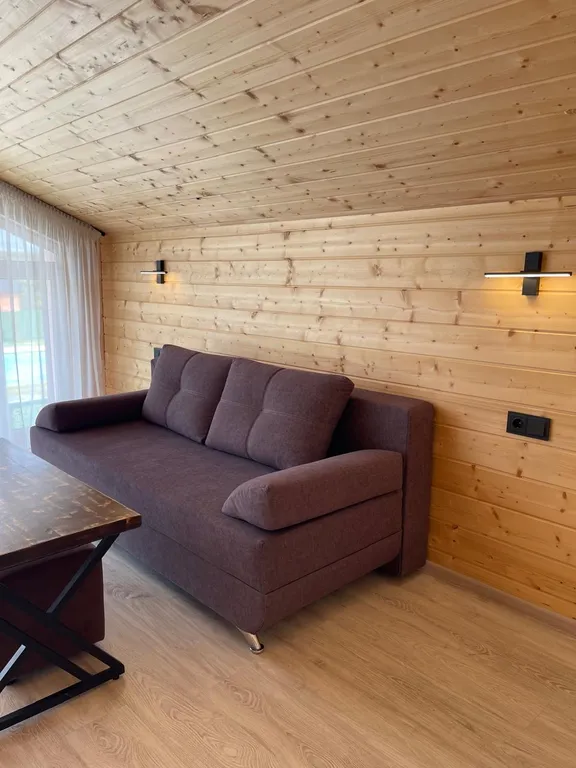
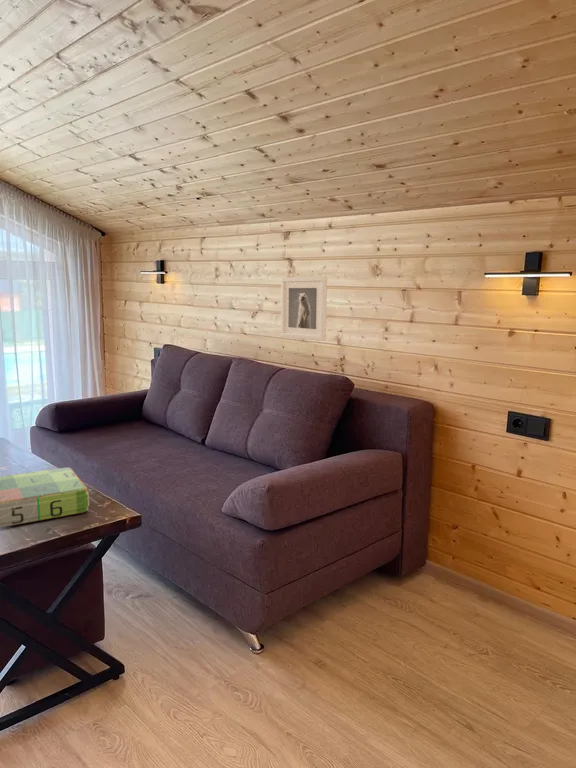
+ board game [0,467,90,529]
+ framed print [280,276,328,342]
